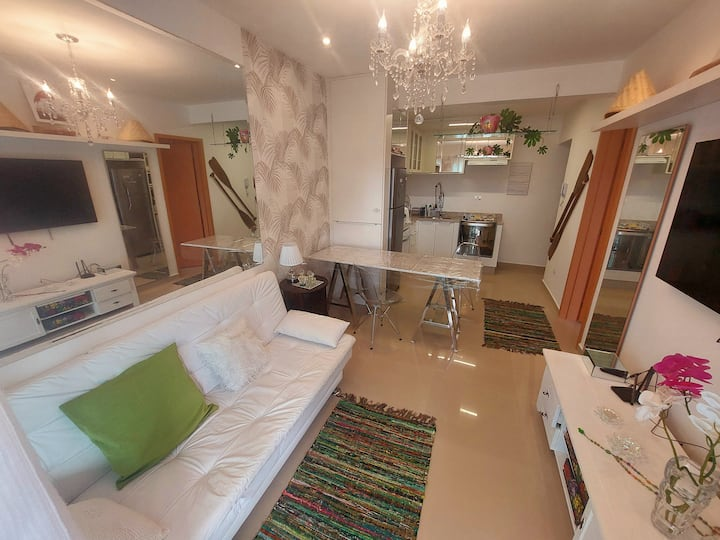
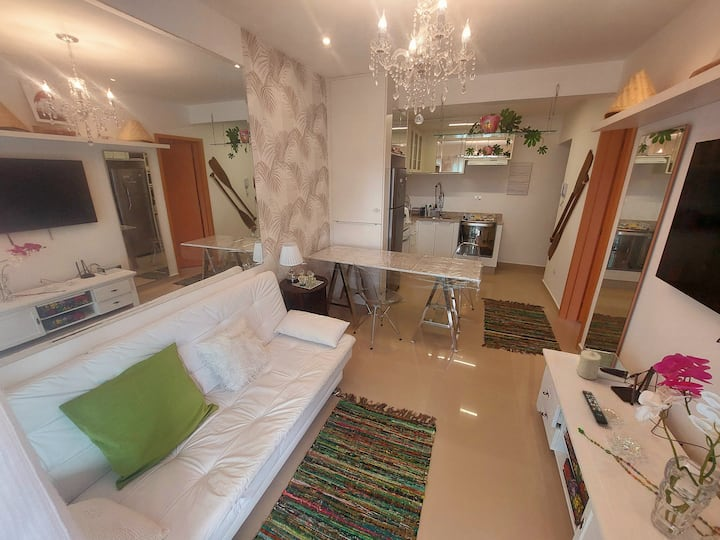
+ candle [576,349,602,380]
+ remote control [581,390,609,426]
